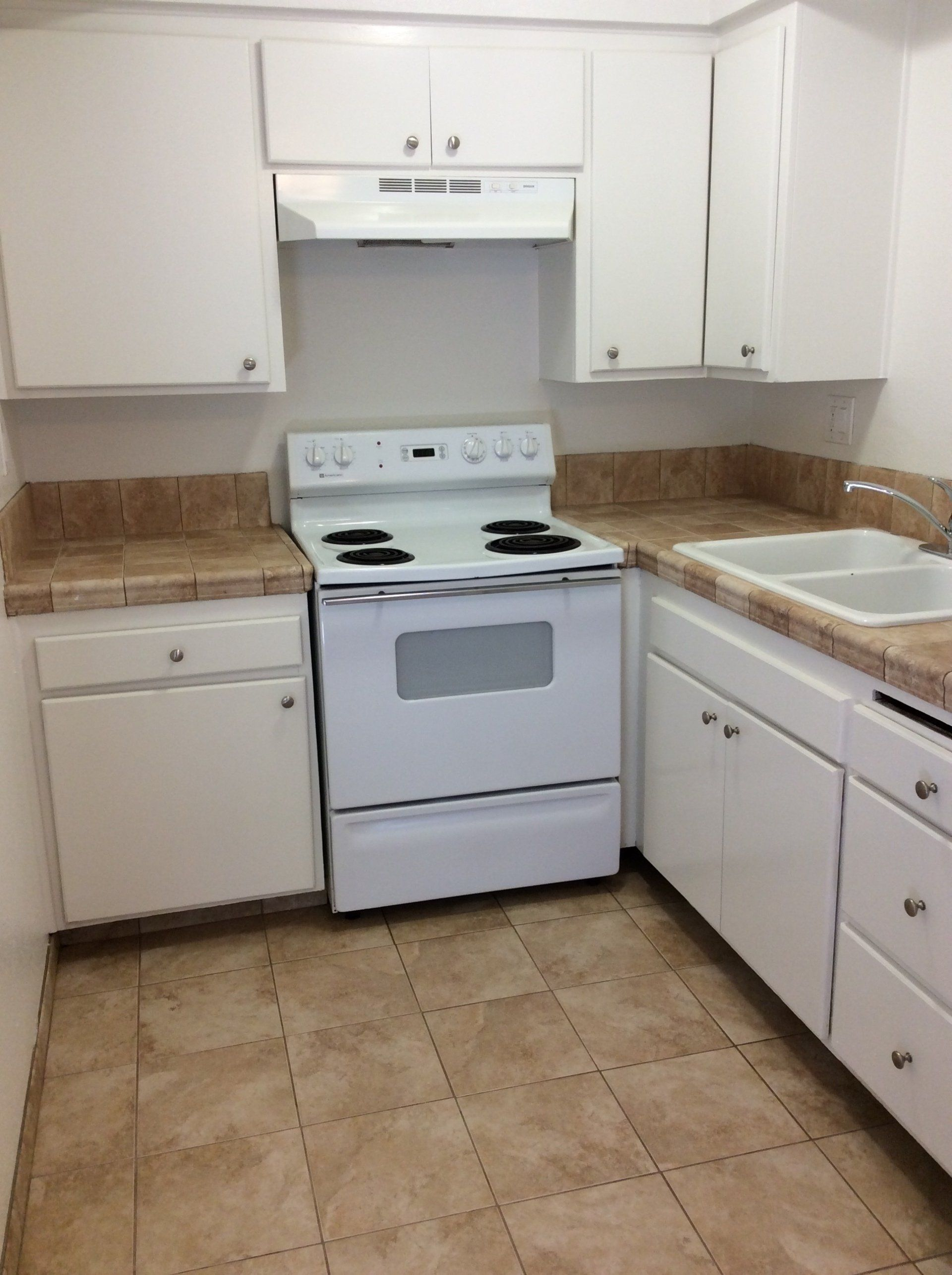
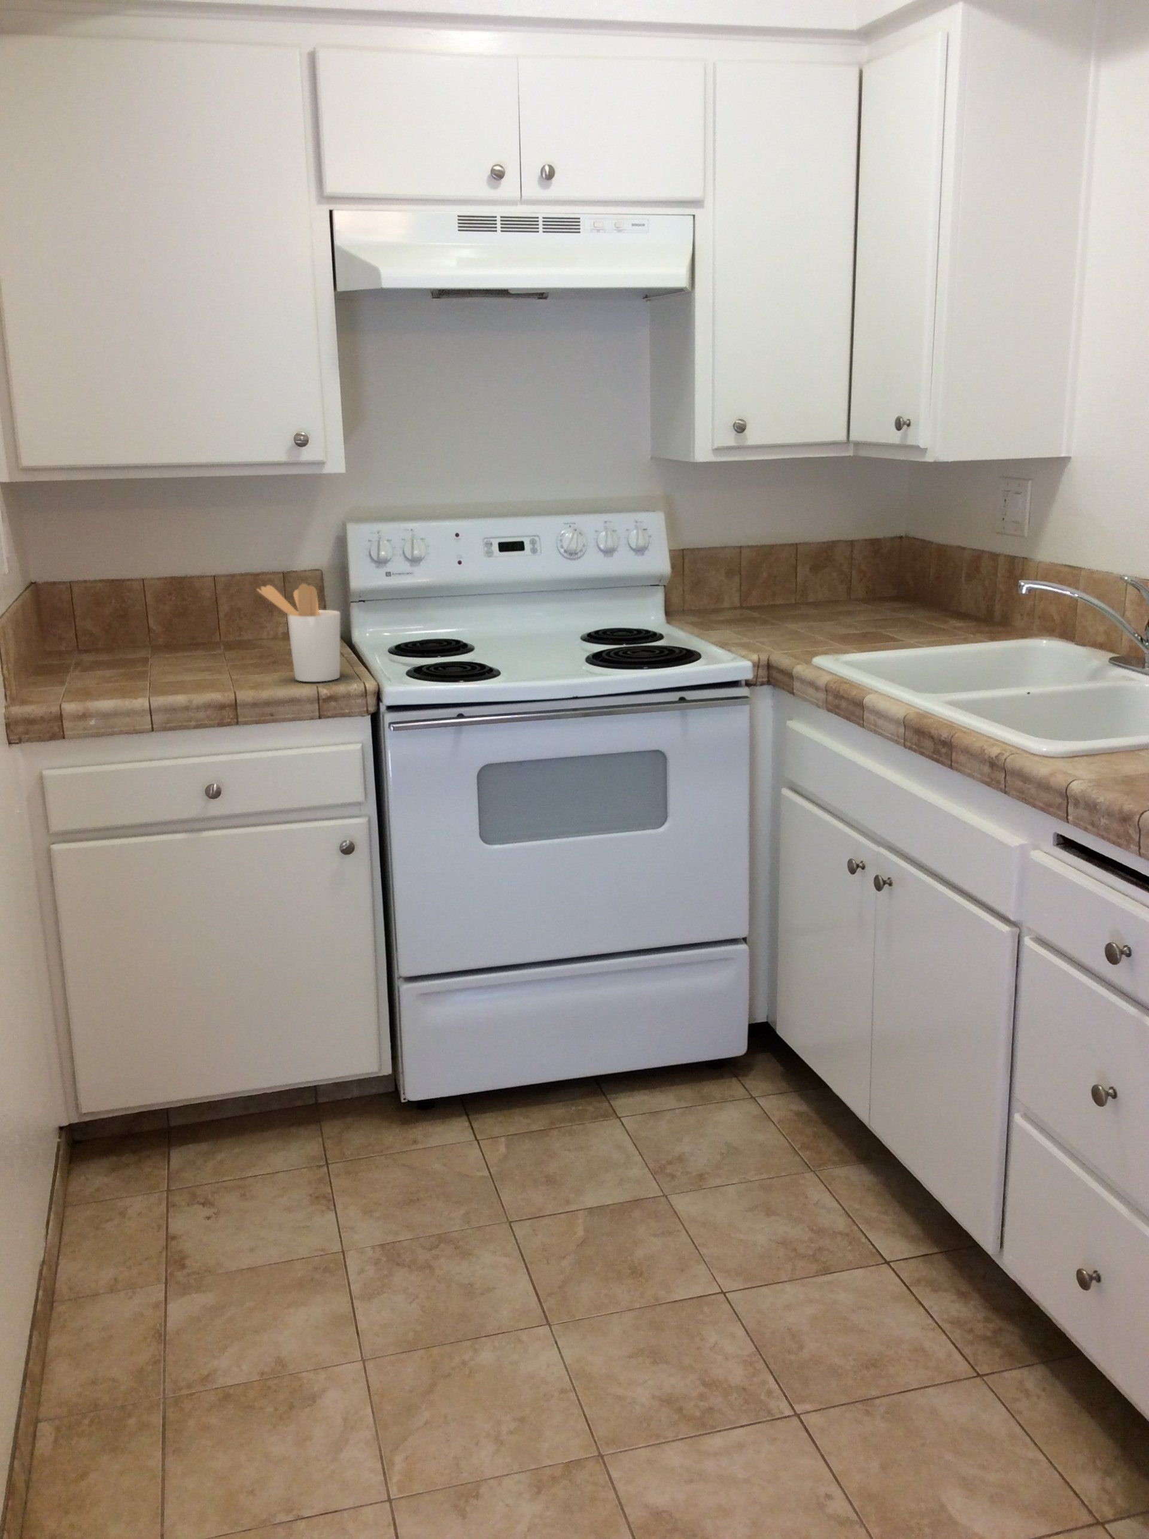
+ utensil holder [256,583,342,682]
